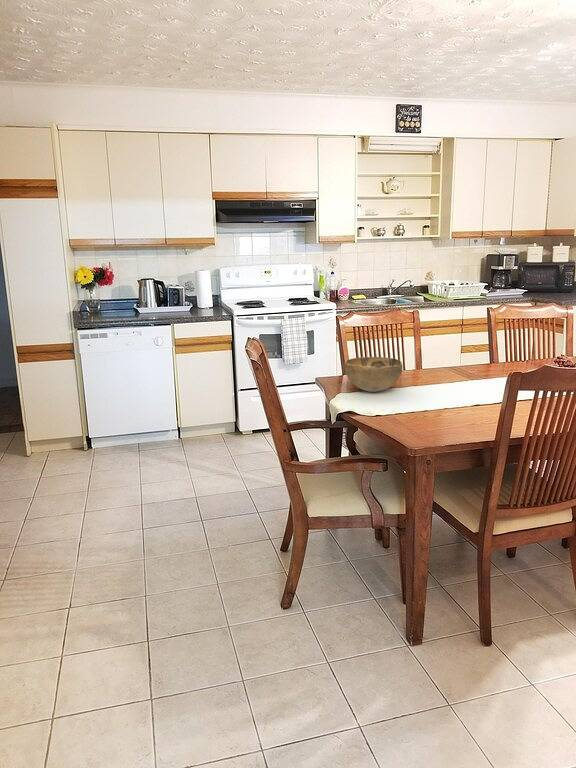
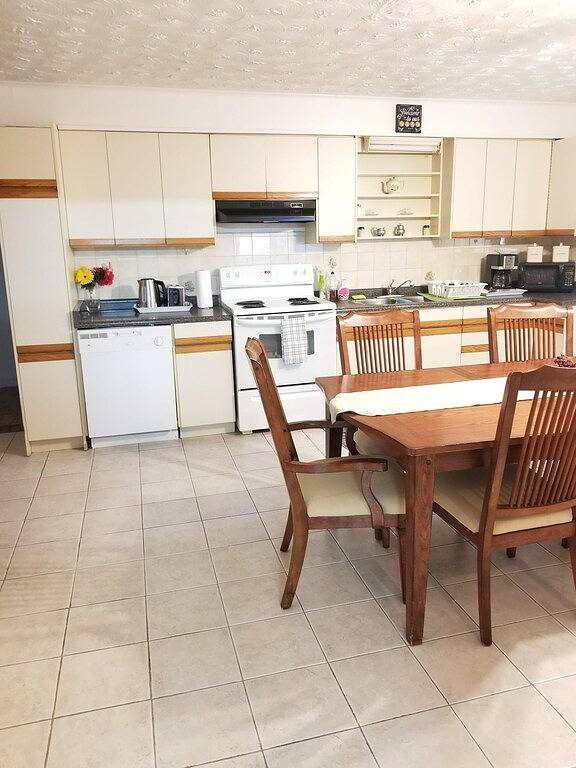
- decorative bowl [343,356,404,393]
